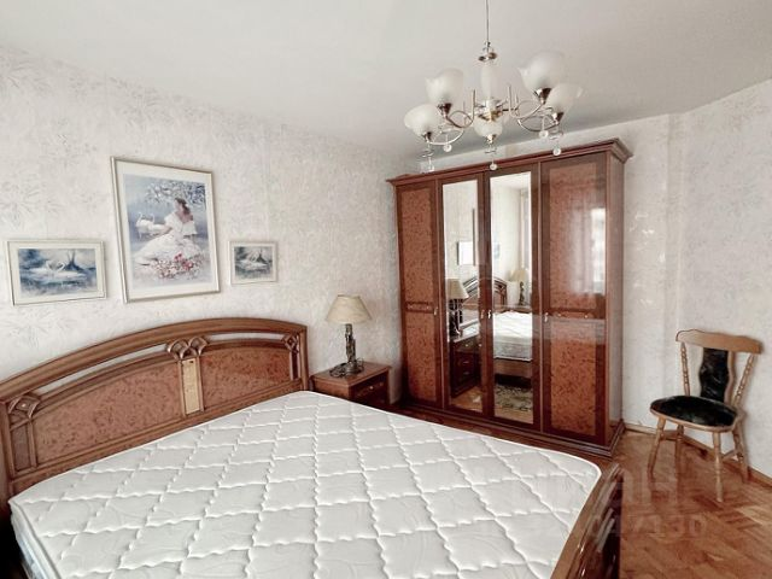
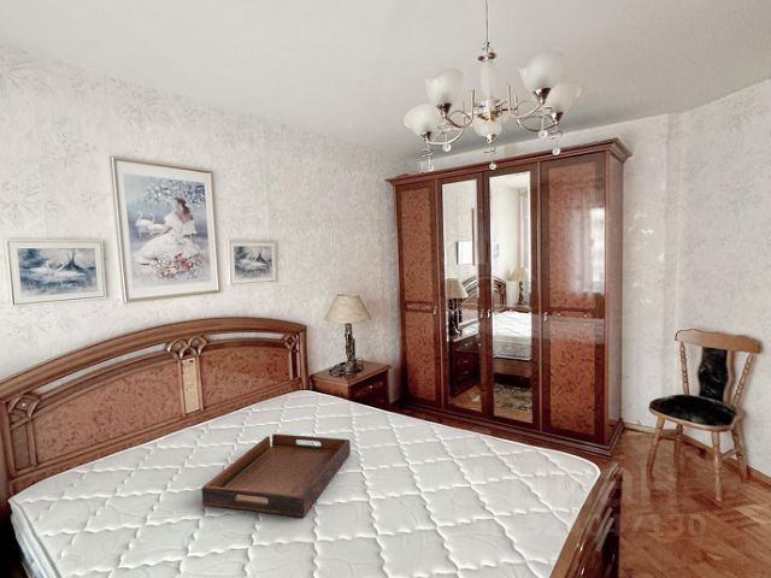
+ serving tray [201,432,352,518]
